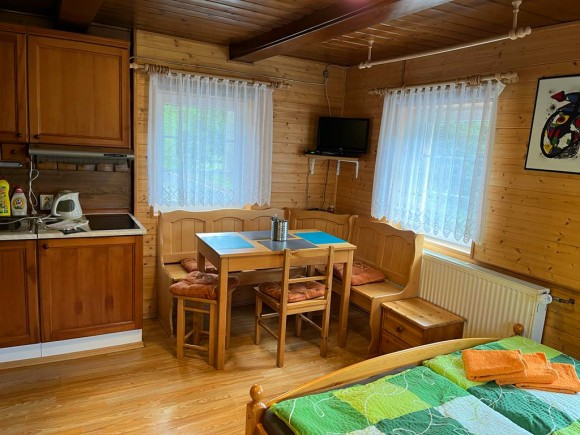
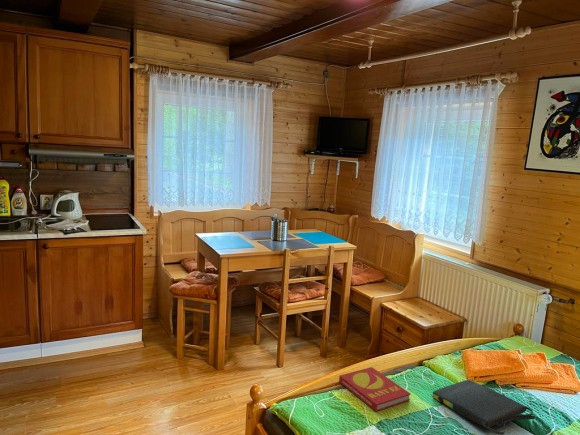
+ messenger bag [432,379,536,435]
+ book [338,366,411,412]
